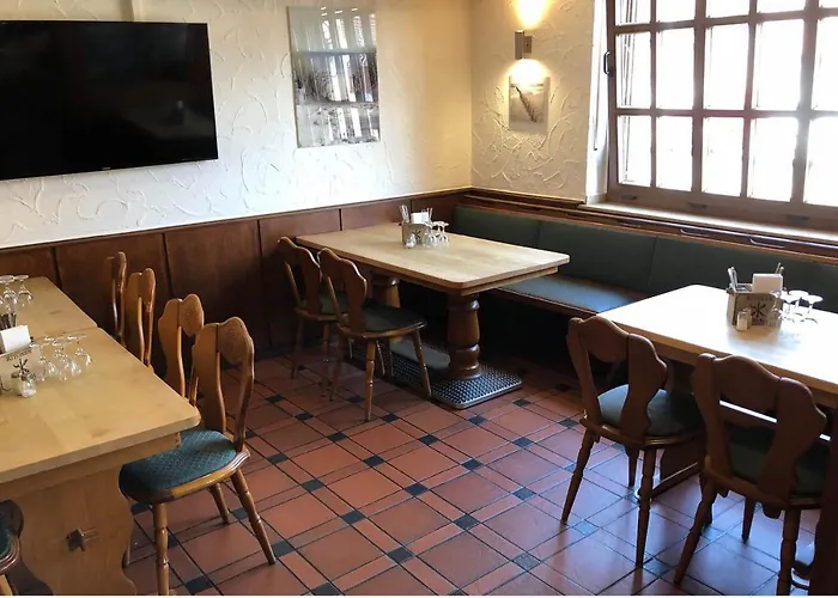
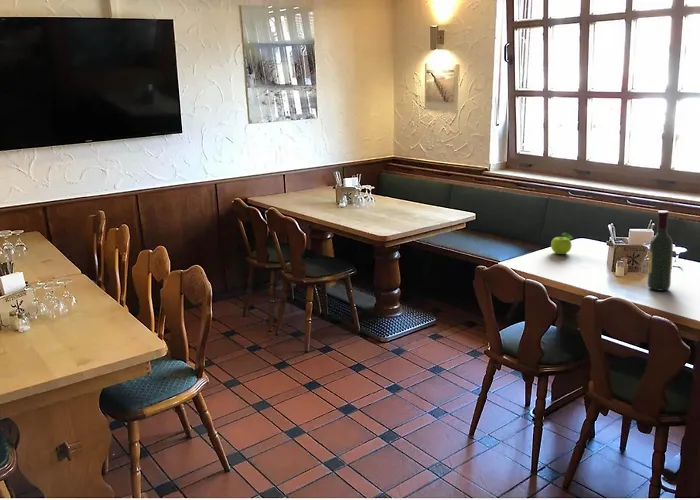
+ wine bottle [646,210,674,292]
+ fruit [550,232,575,255]
